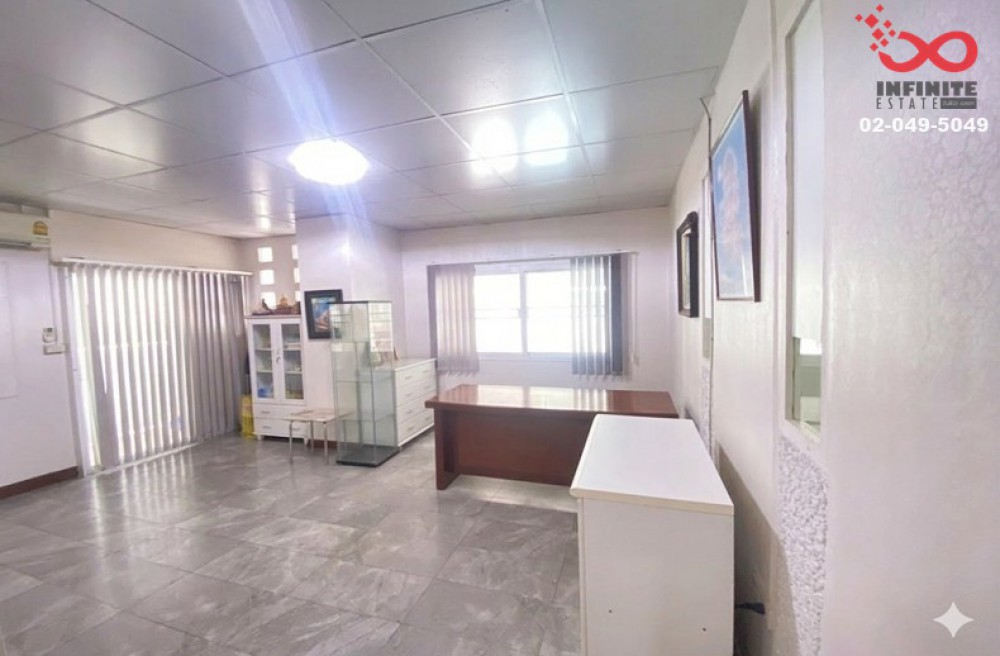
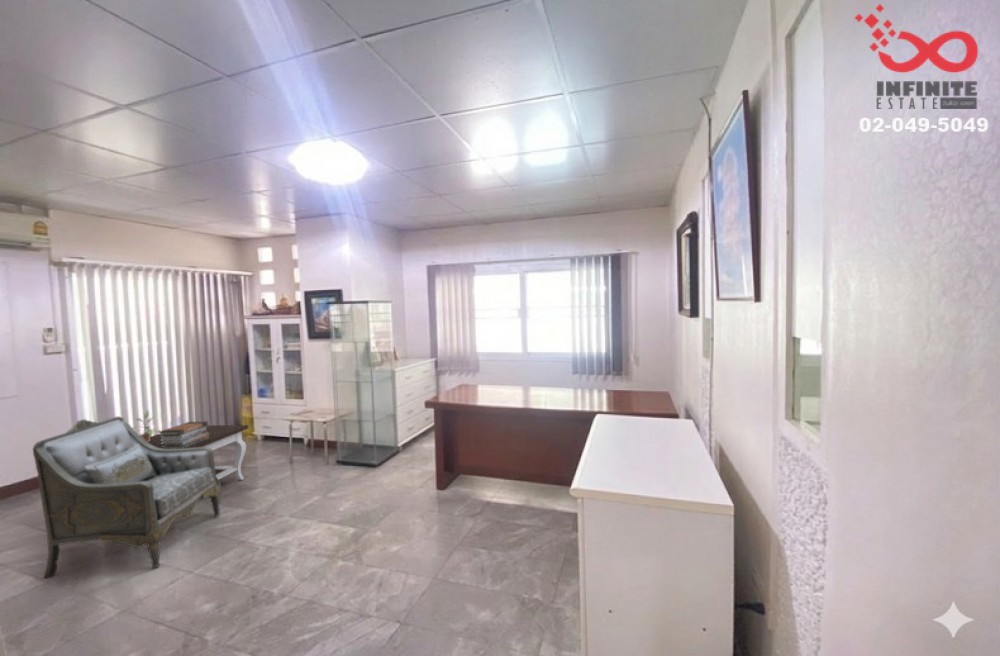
+ potted plant [132,410,161,442]
+ book stack [157,421,209,449]
+ armchair [32,415,223,580]
+ side table [147,424,249,481]
